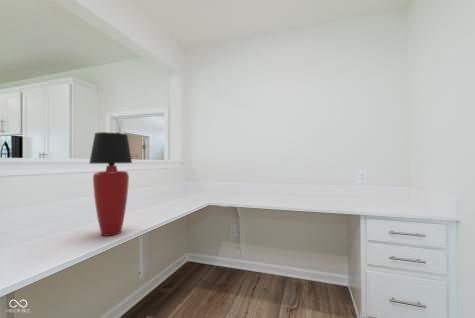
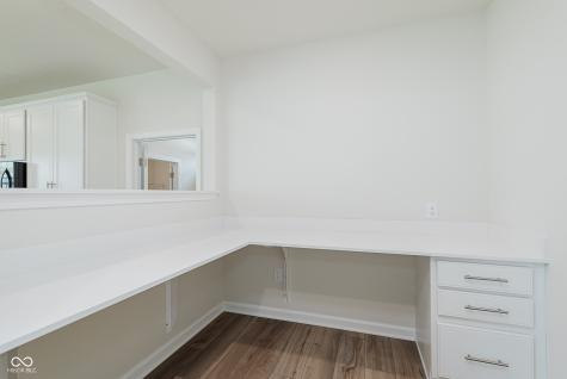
- table lamp [88,131,133,237]
